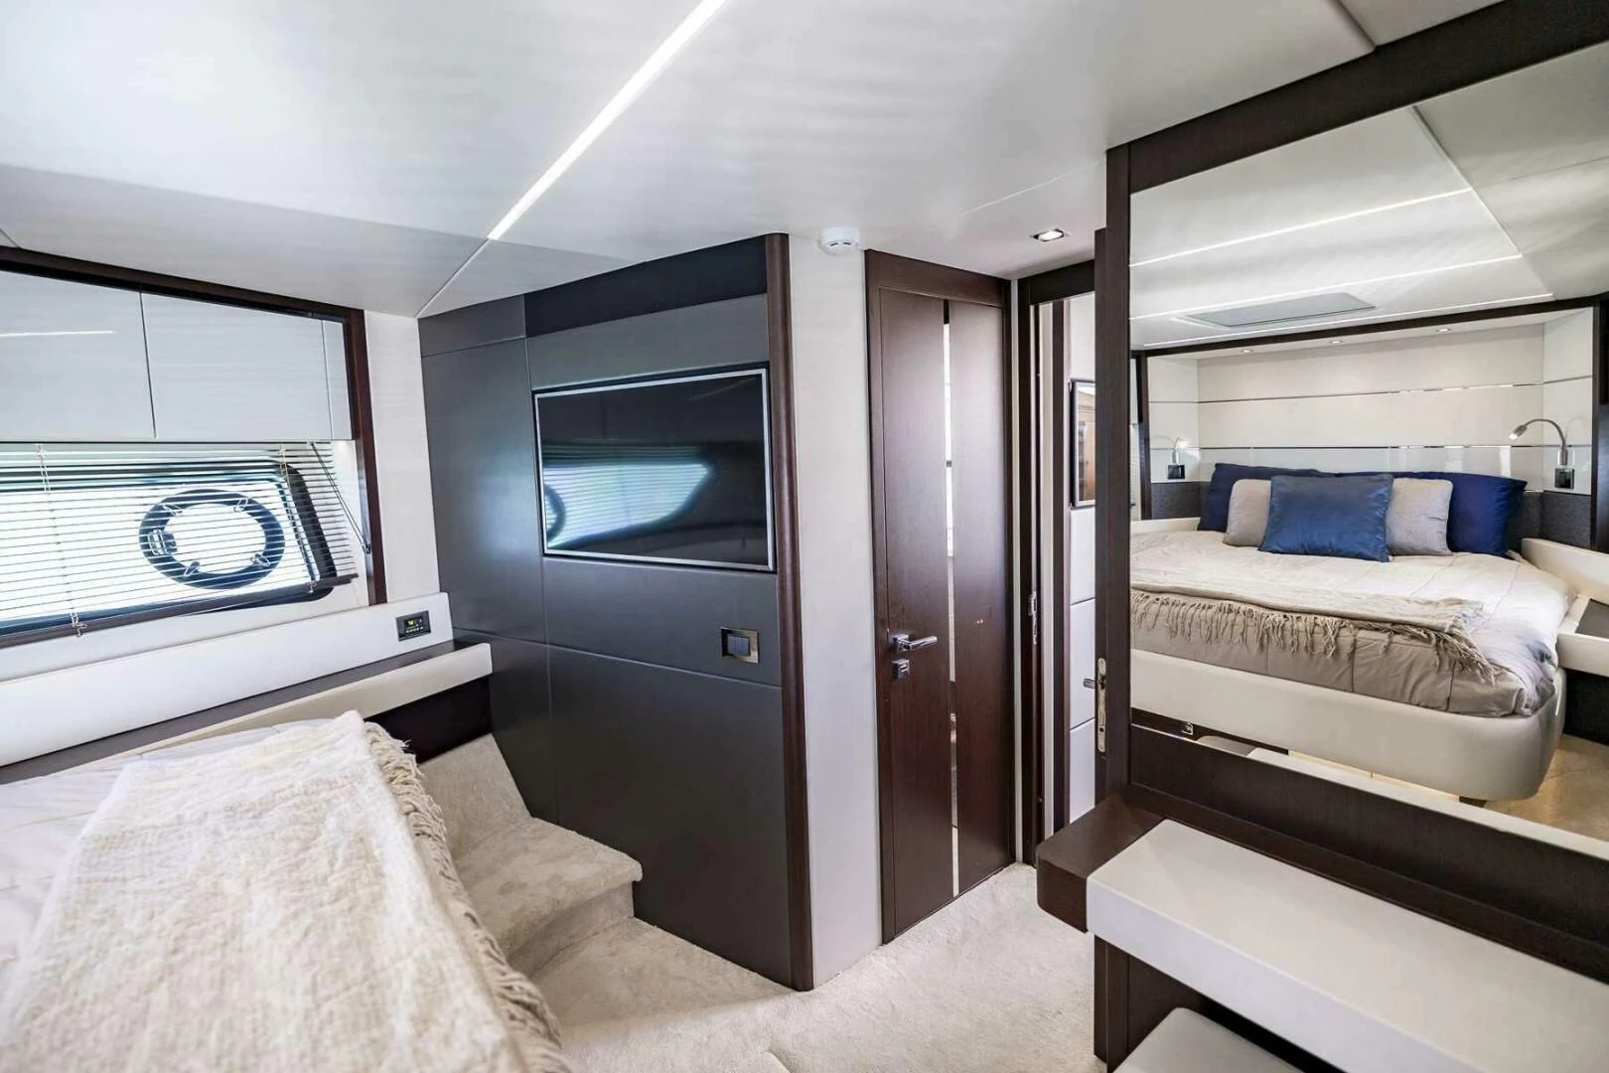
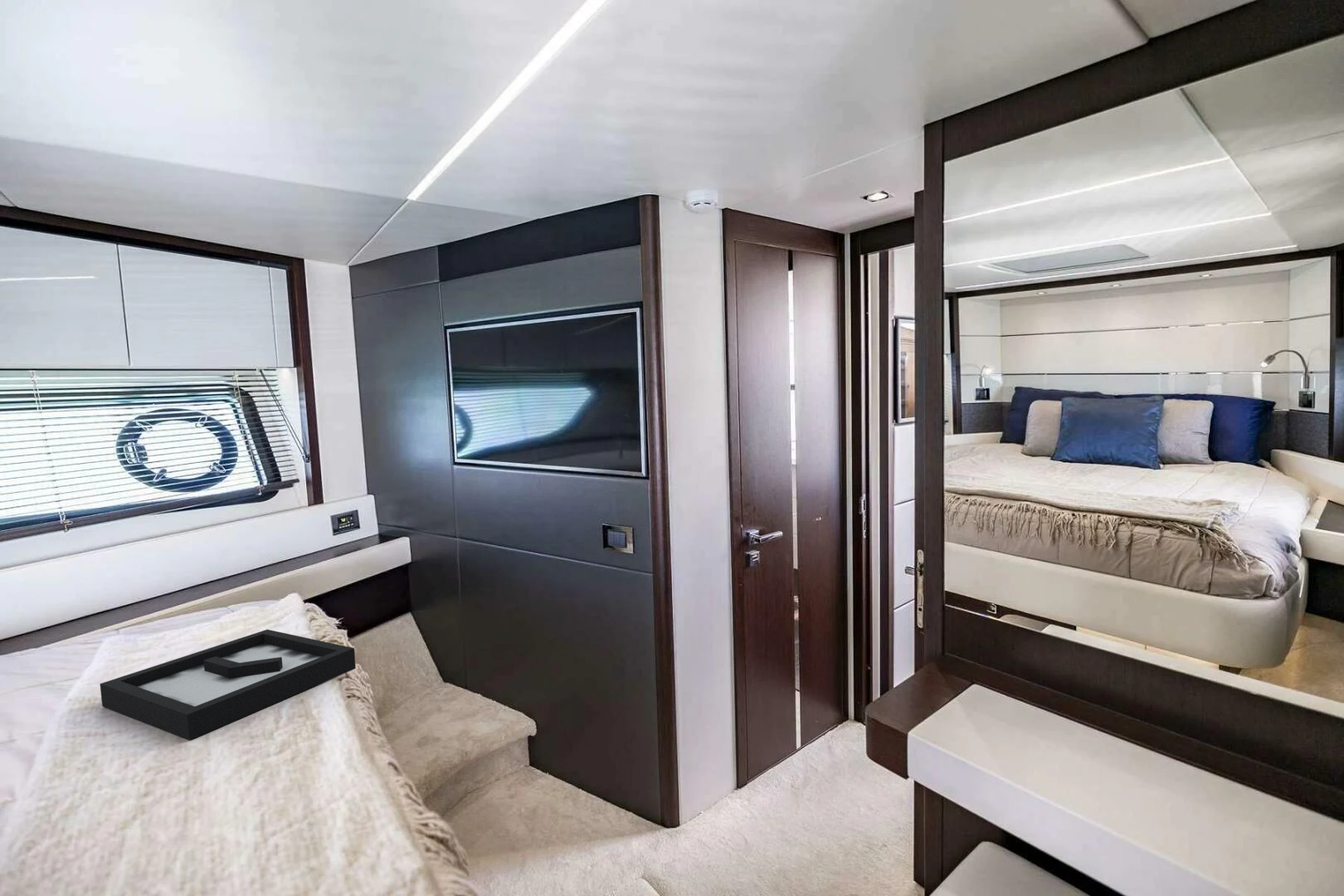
+ decorative tray [99,629,357,741]
